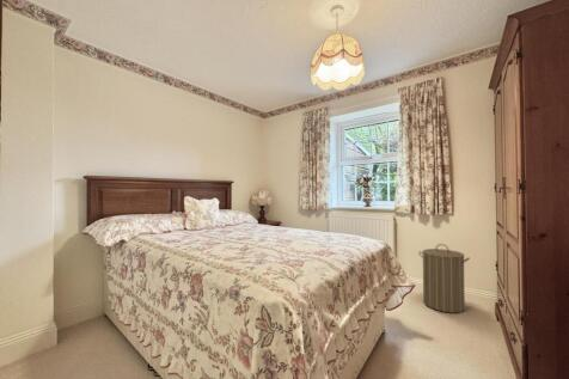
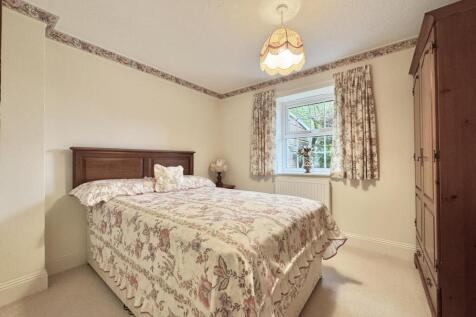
- laundry hamper [417,243,471,313]
